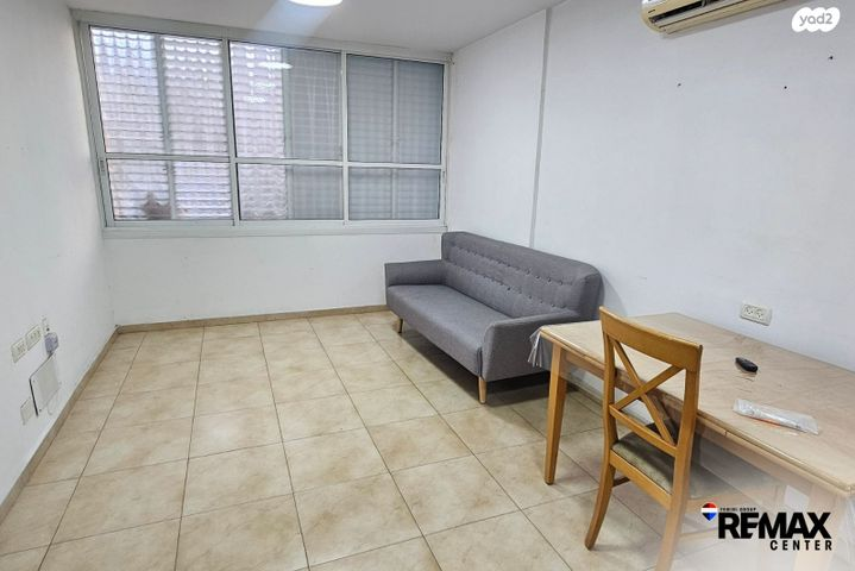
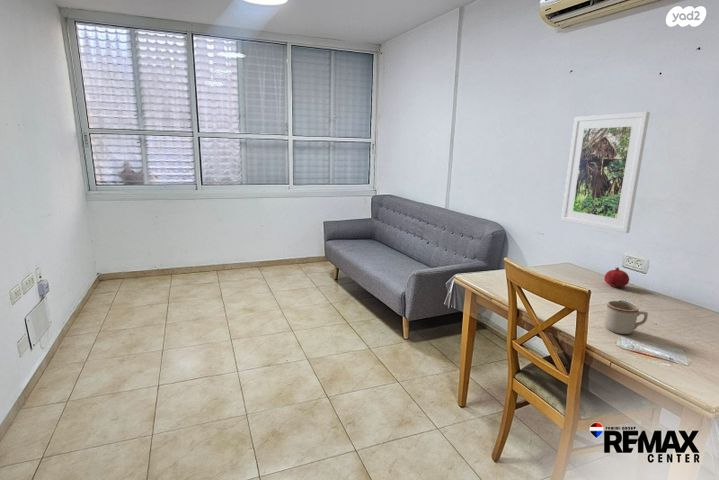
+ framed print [560,111,651,234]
+ mug [604,300,649,335]
+ fruit [603,266,630,288]
